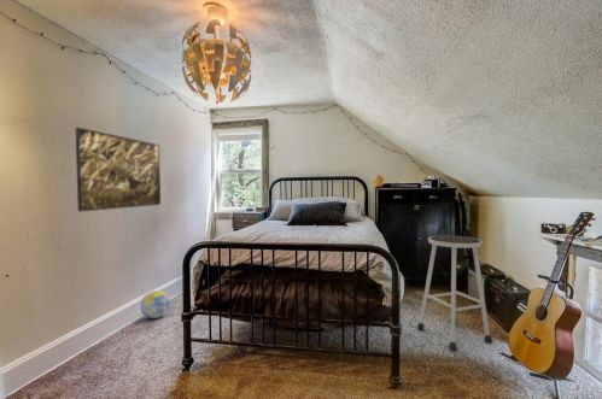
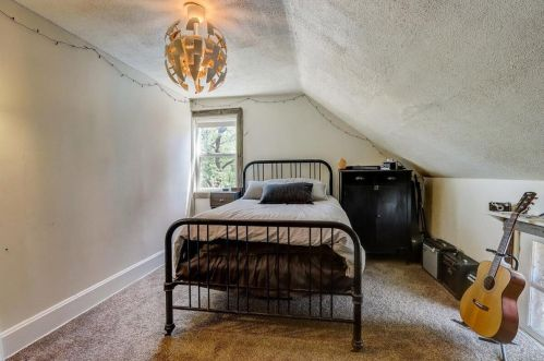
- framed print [75,127,162,212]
- ball [140,289,171,319]
- stool [416,235,493,351]
